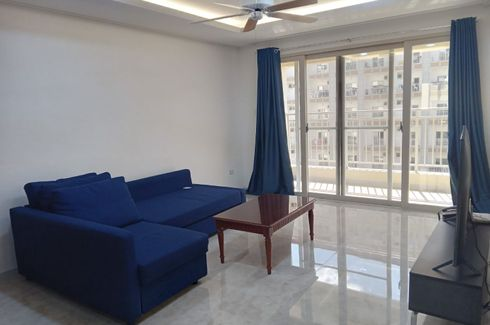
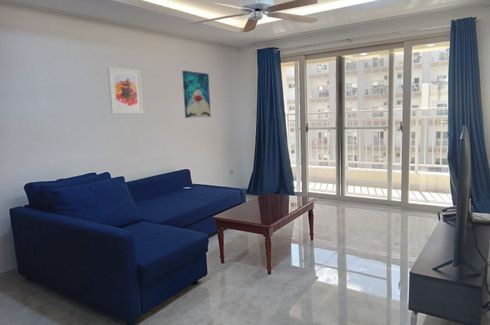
+ wall art [181,70,212,119]
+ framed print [106,66,144,115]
